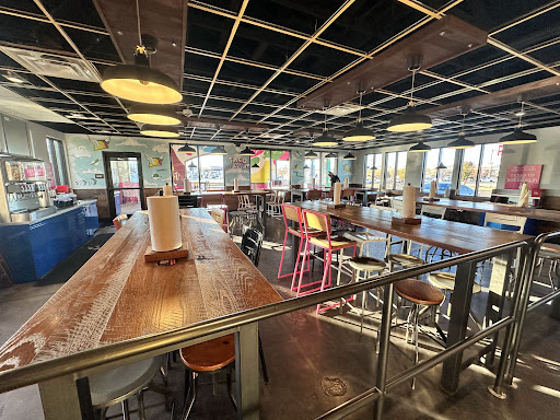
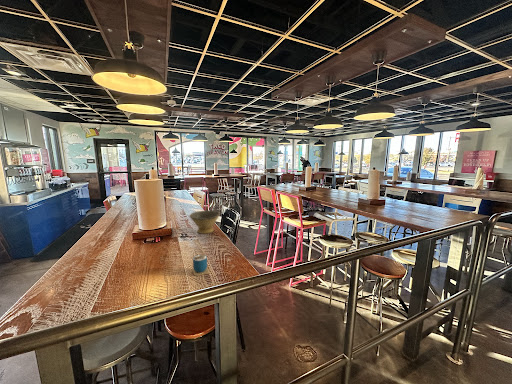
+ cup [191,249,210,277]
+ bowl [188,209,221,235]
